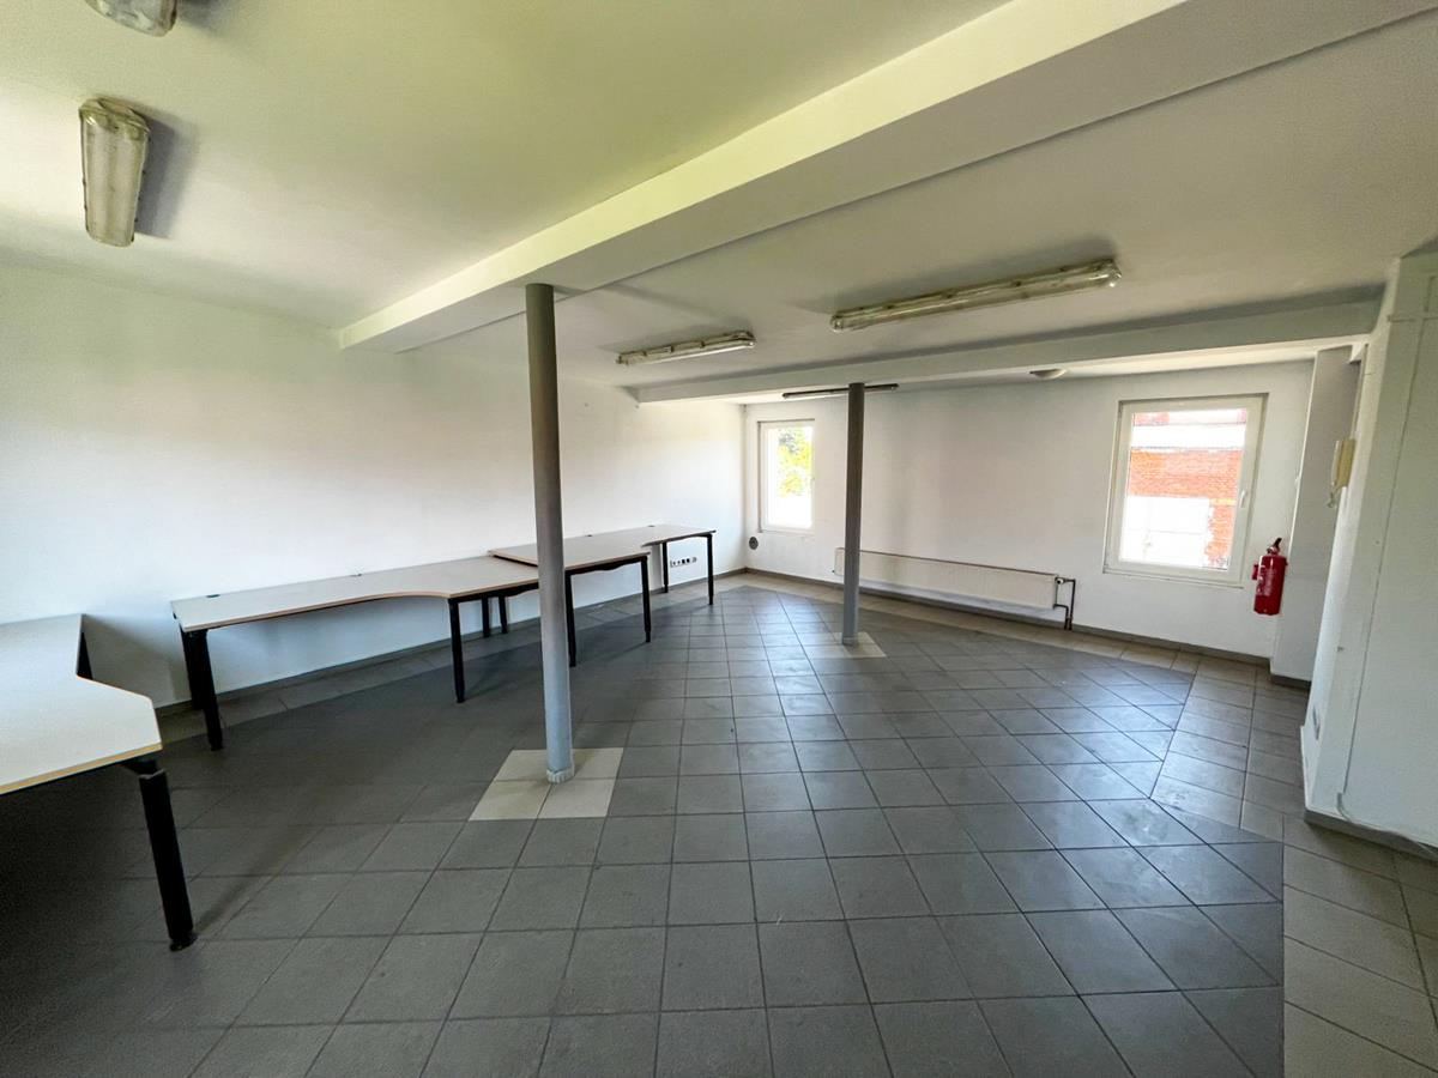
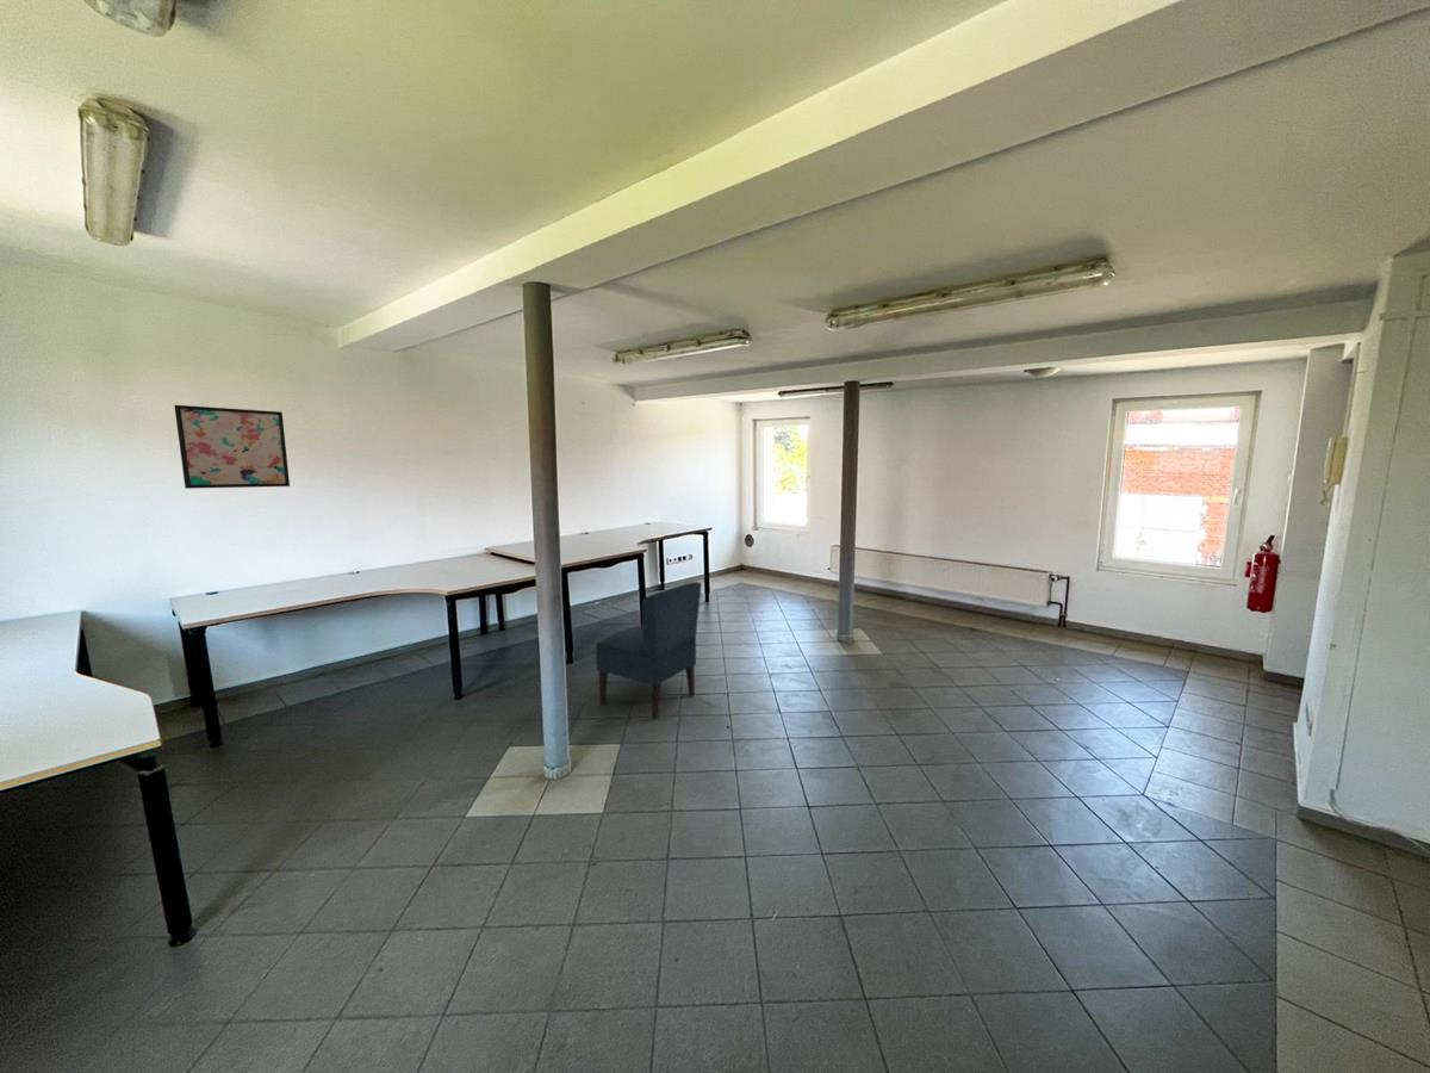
+ wall art [174,404,291,490]
+ chair [595,581,703,720]
